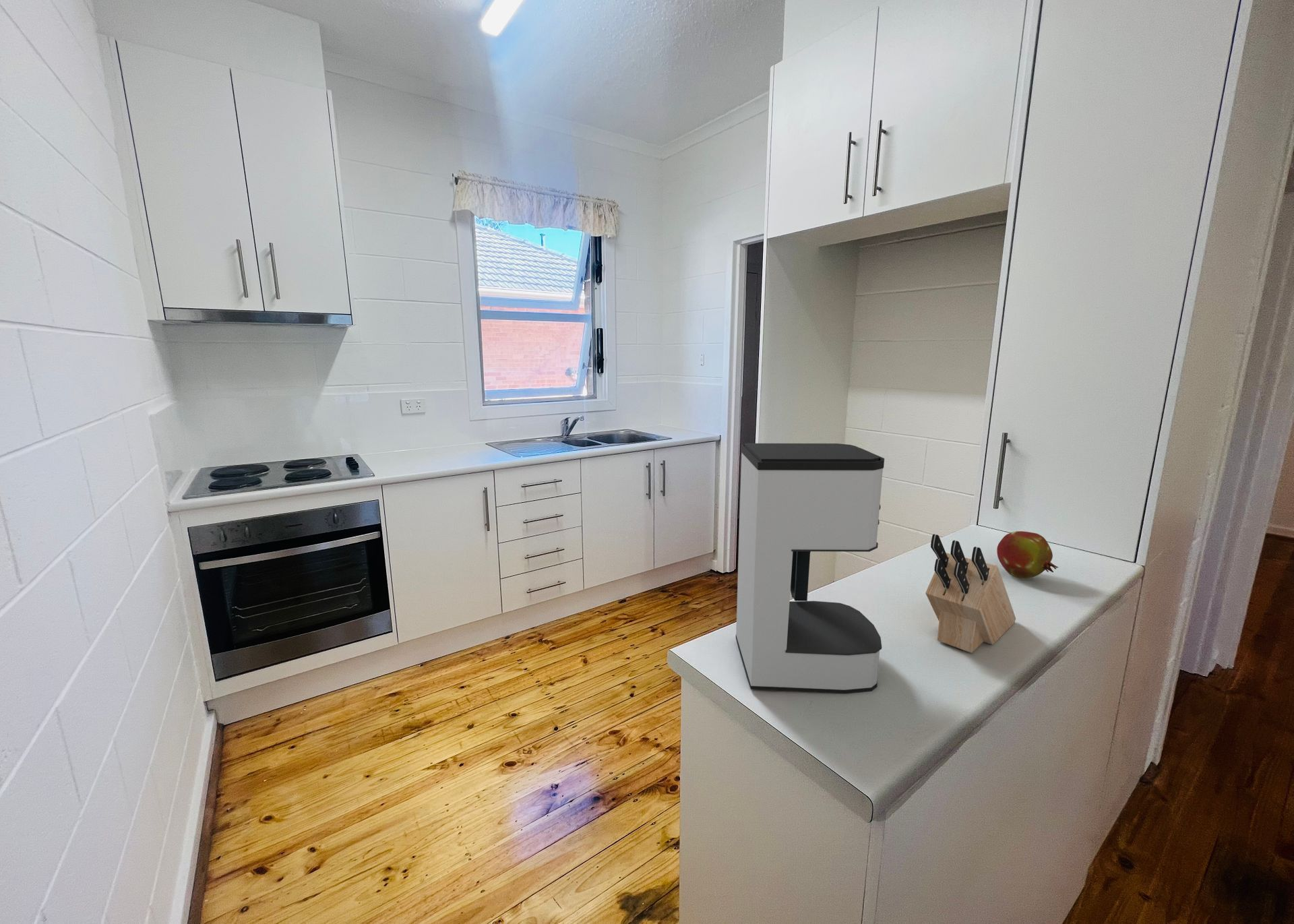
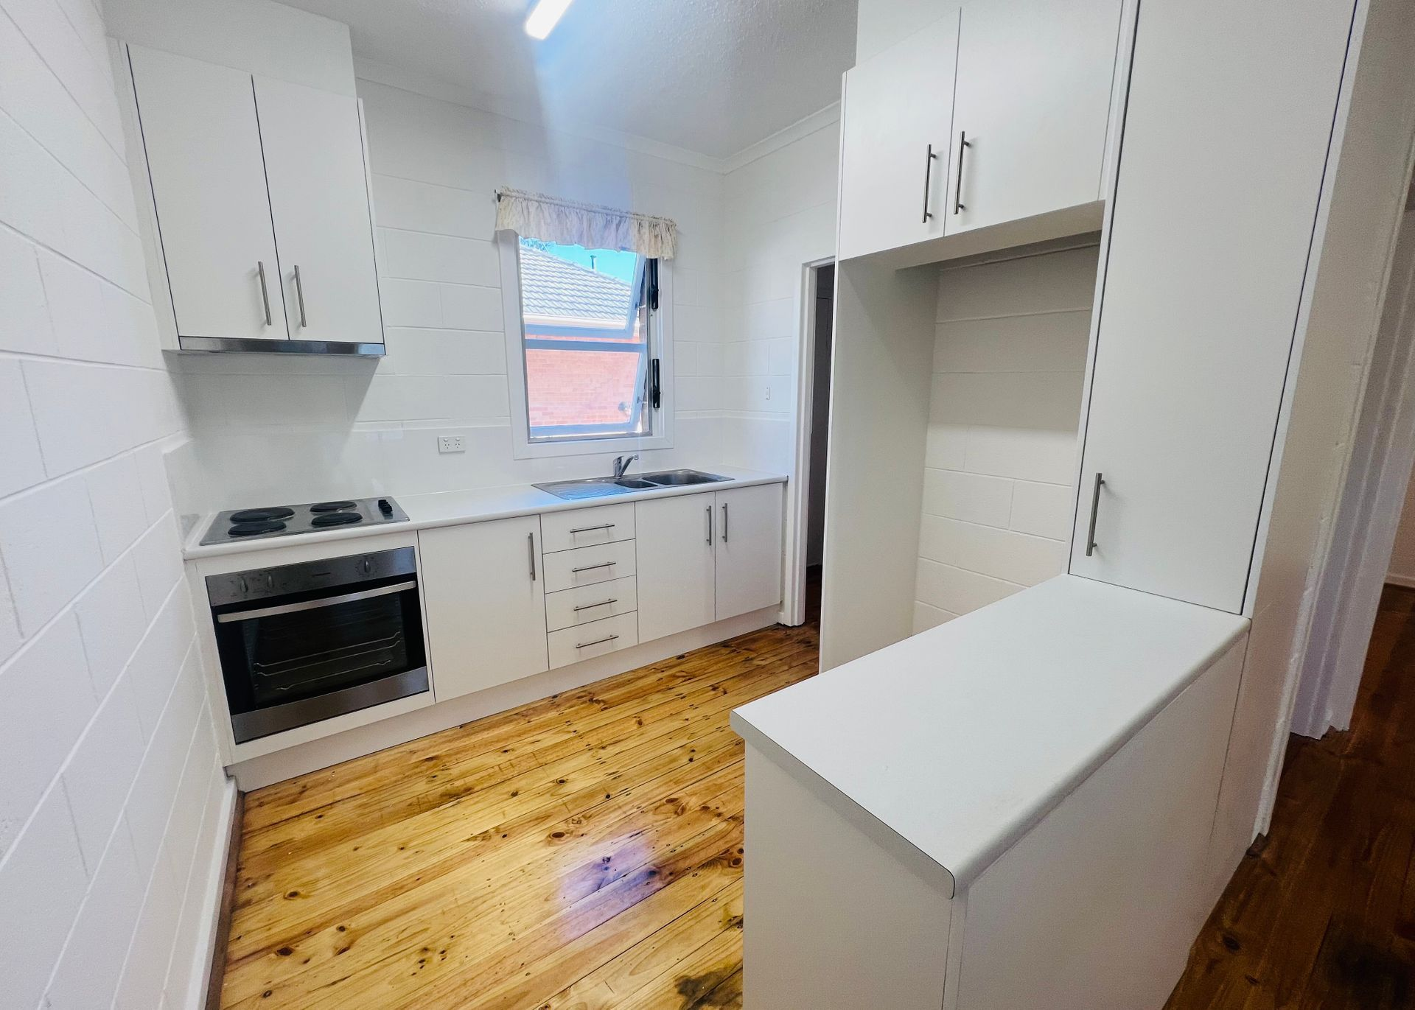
- coffee maker [735,443,885,694]
- fruit [996,530,1059,579]
- knife block [925,533,1016,654]
